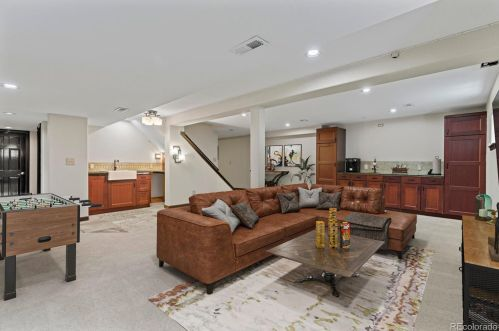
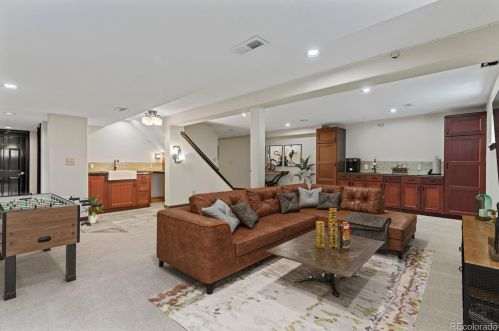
+ indoor plant [80,194,105,224]
